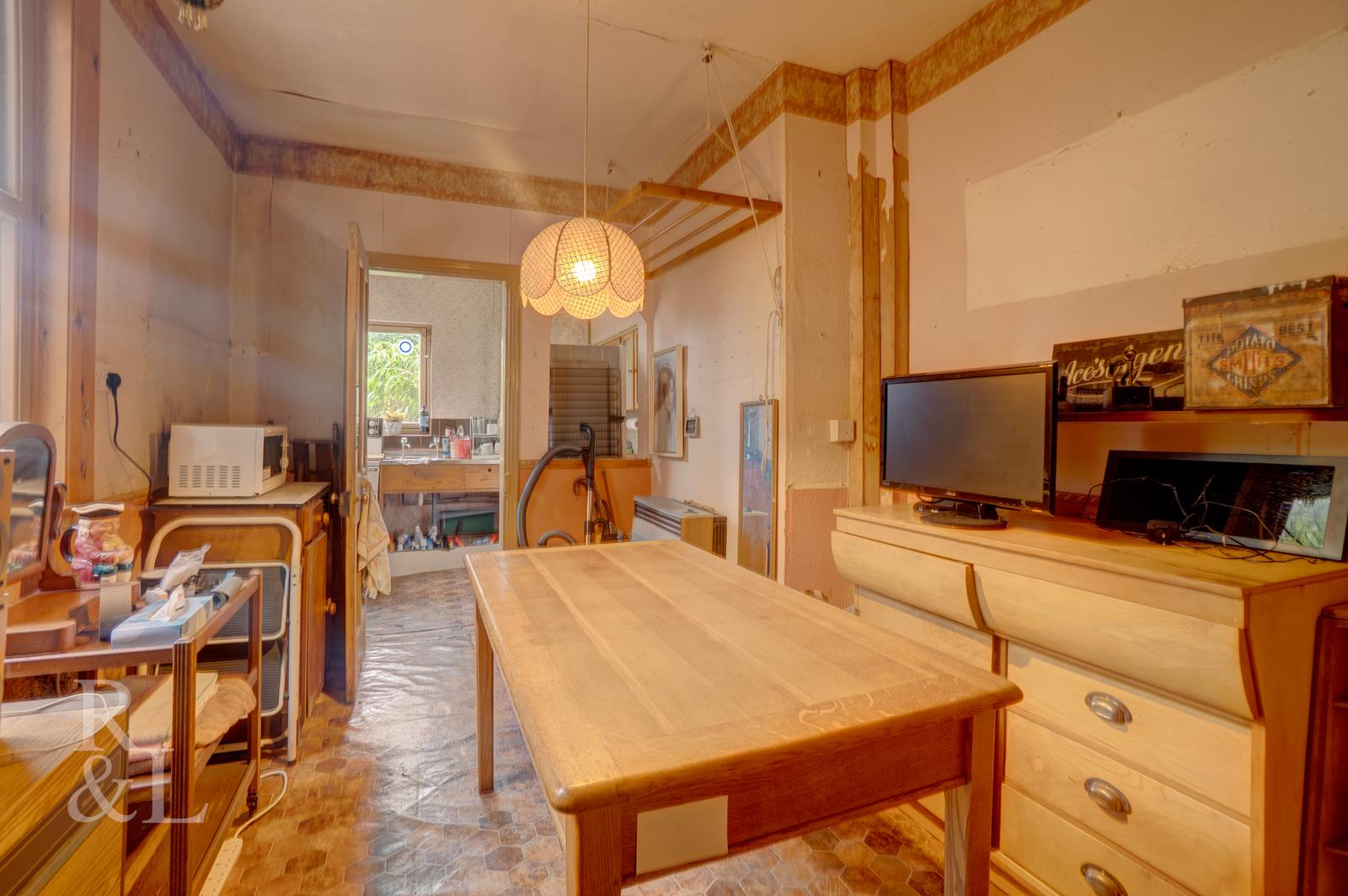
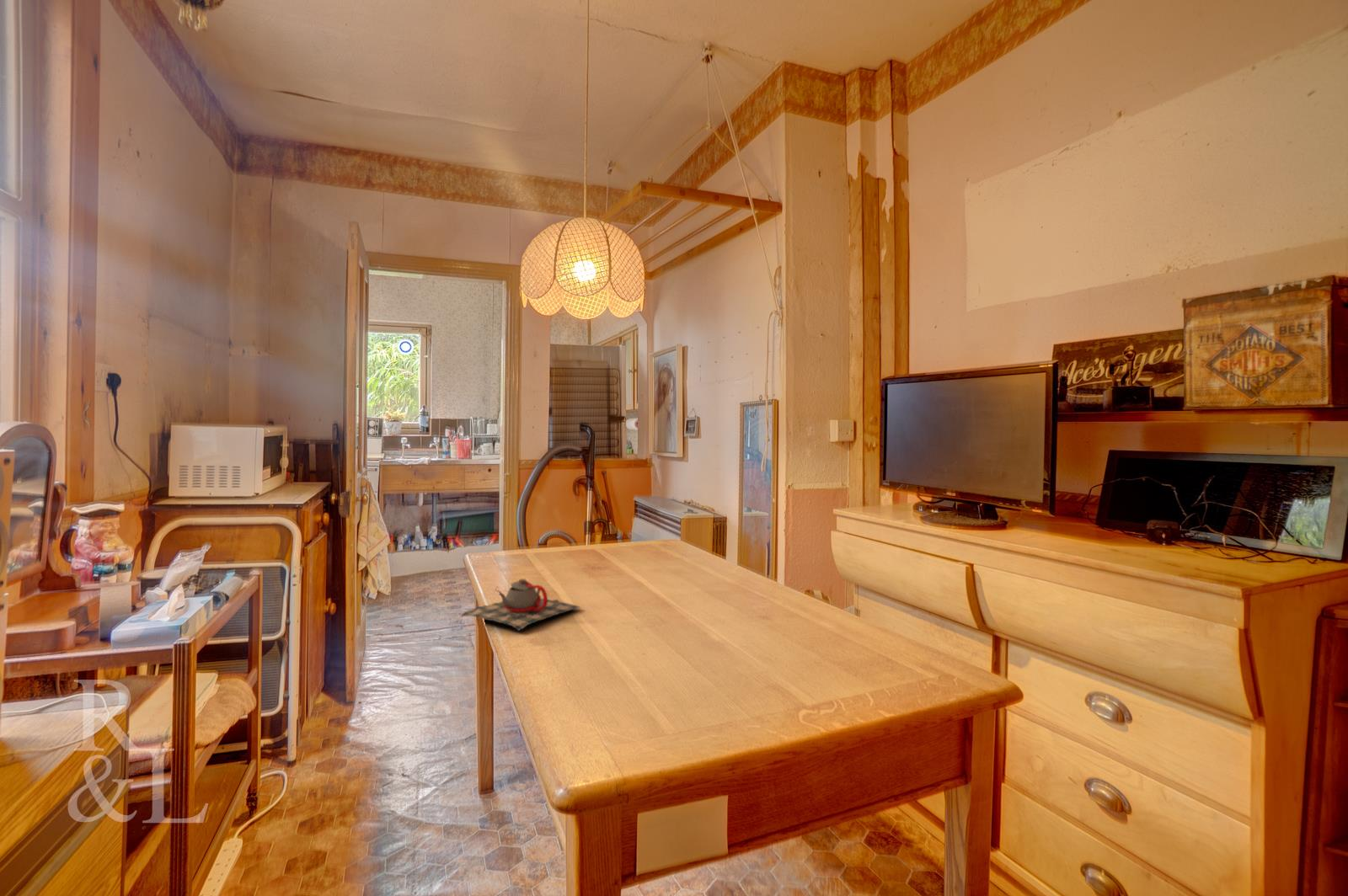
+ teapot [460,578,582,632]
